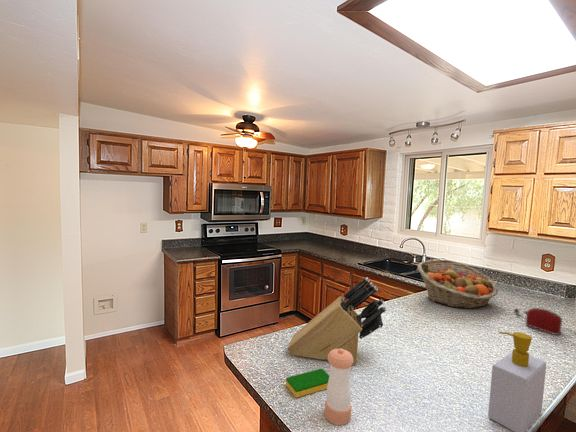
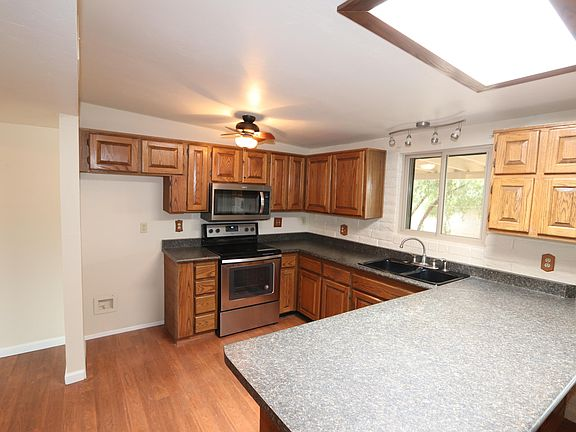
- soap bottle [487,331,547,432]
- dish sponge [285,368,330,398]
- fruit basket [417,259,499,310]
- knife block [287,276,387,365]
- pepper shaker [324,349,353,426]
- toaster [513,307,576,337]
